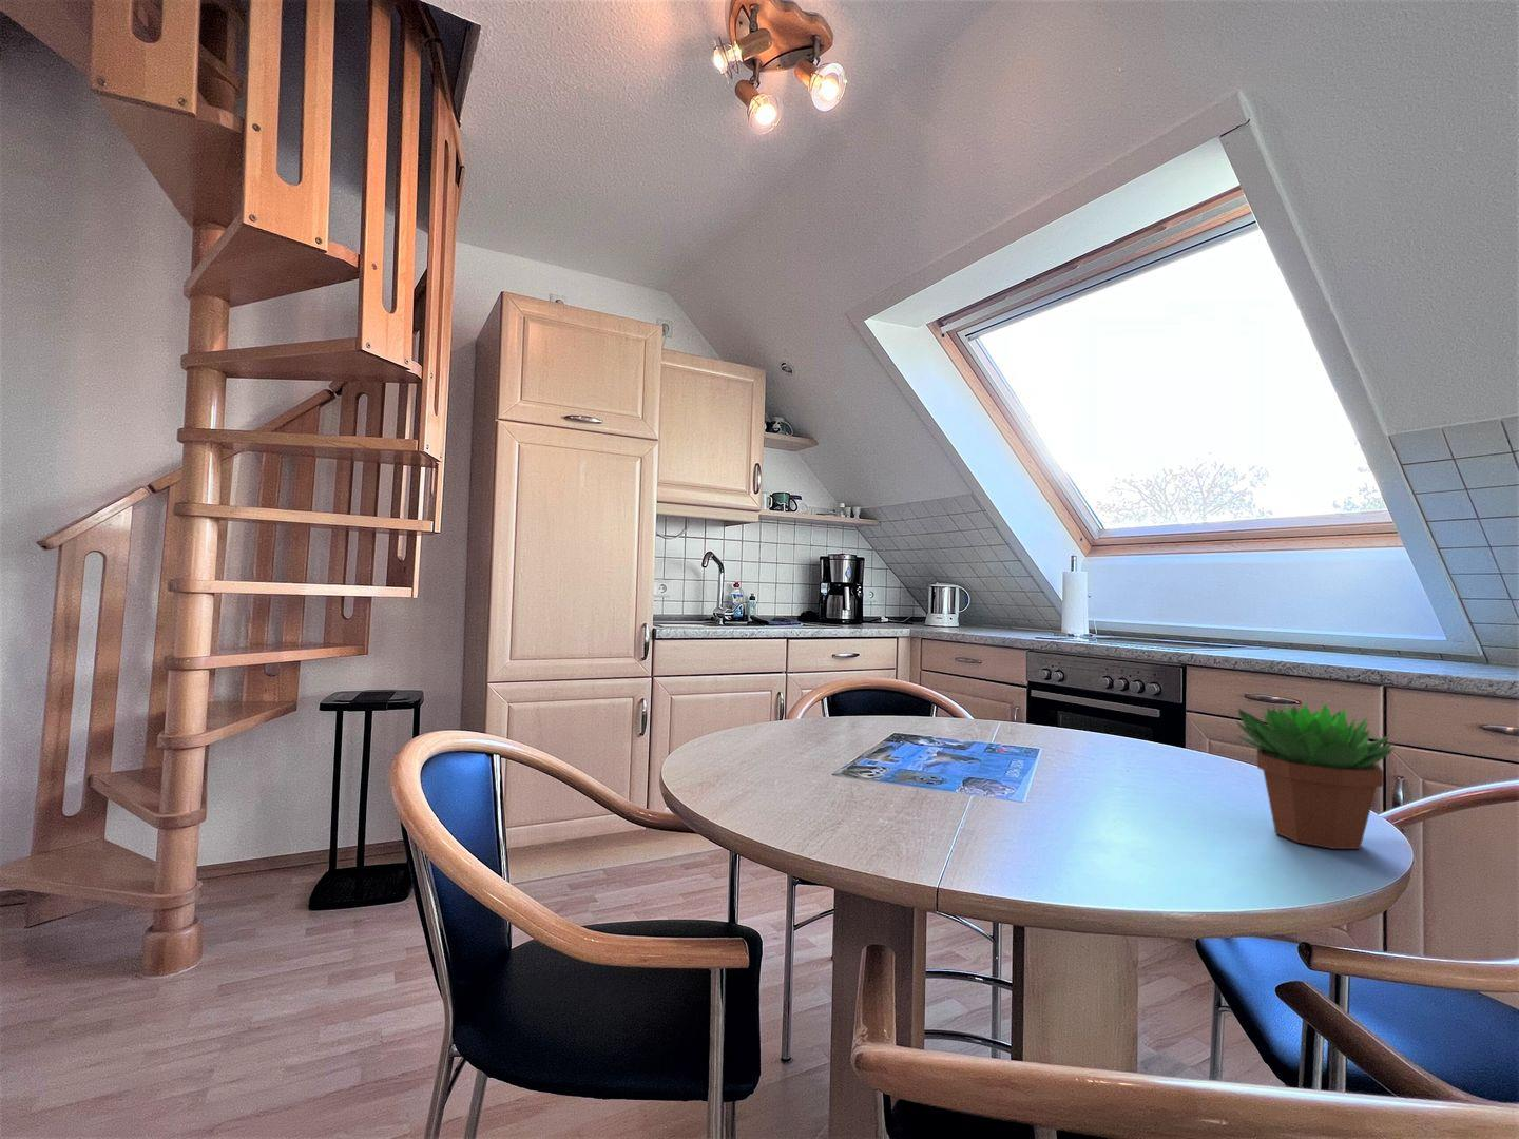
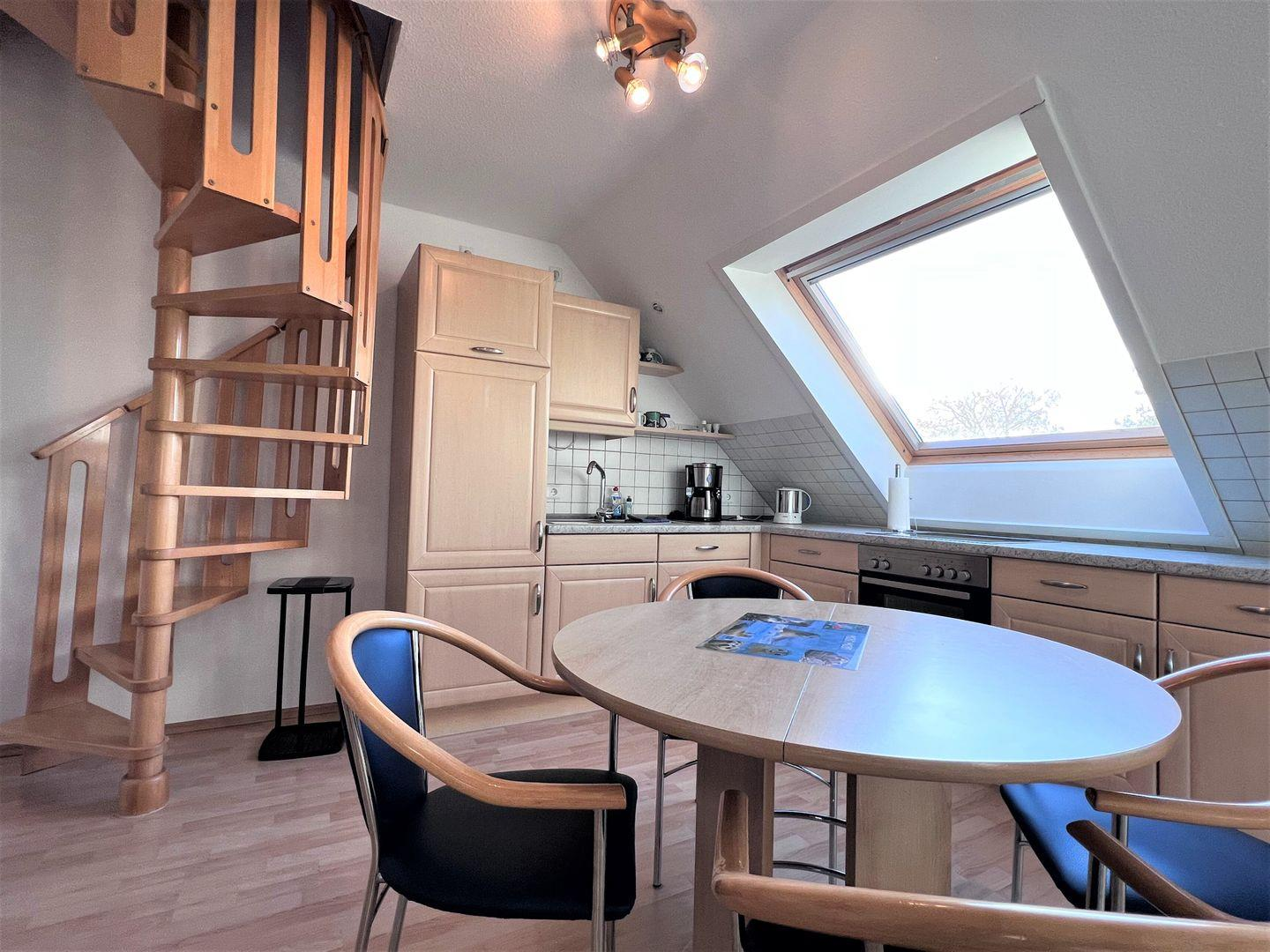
- succulent plant [1234,701,1397,849]
